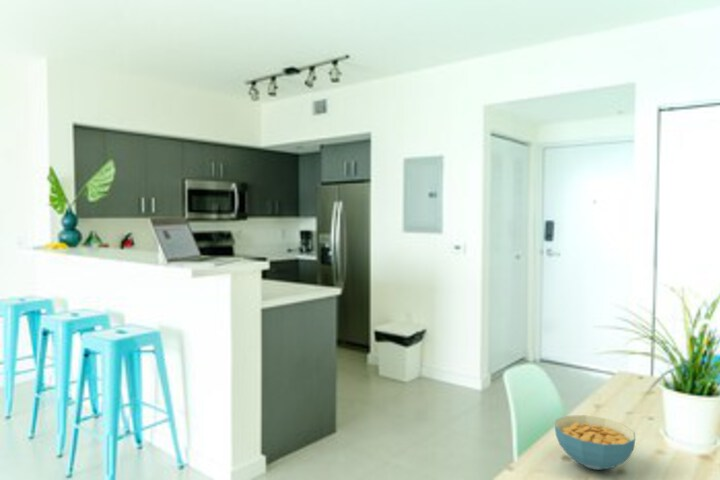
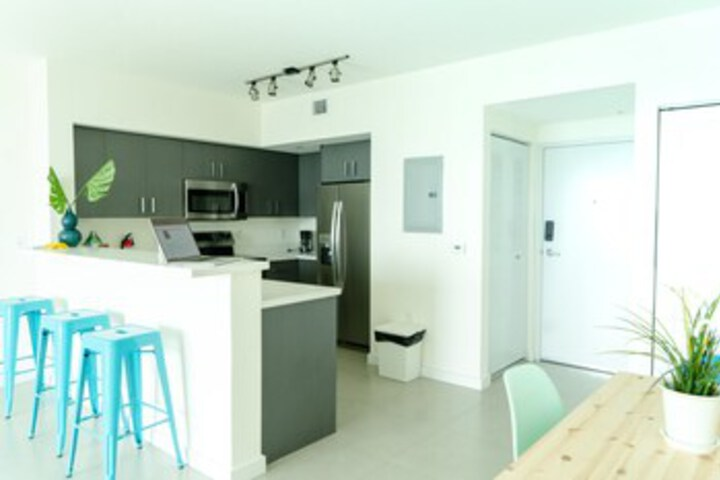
- cereal bowl [554,414,636,471]
